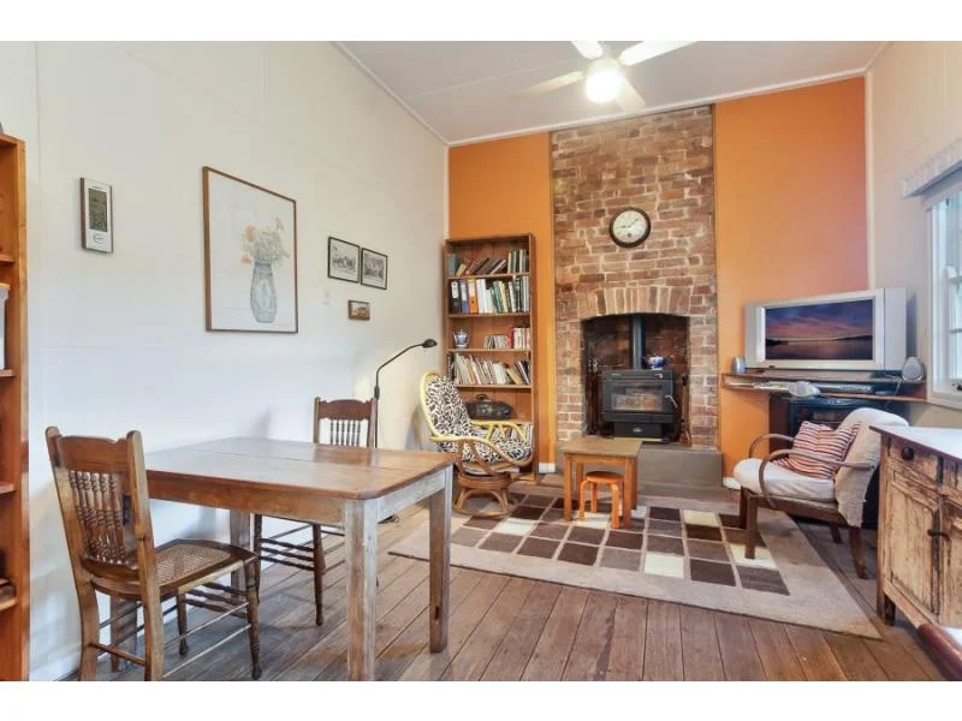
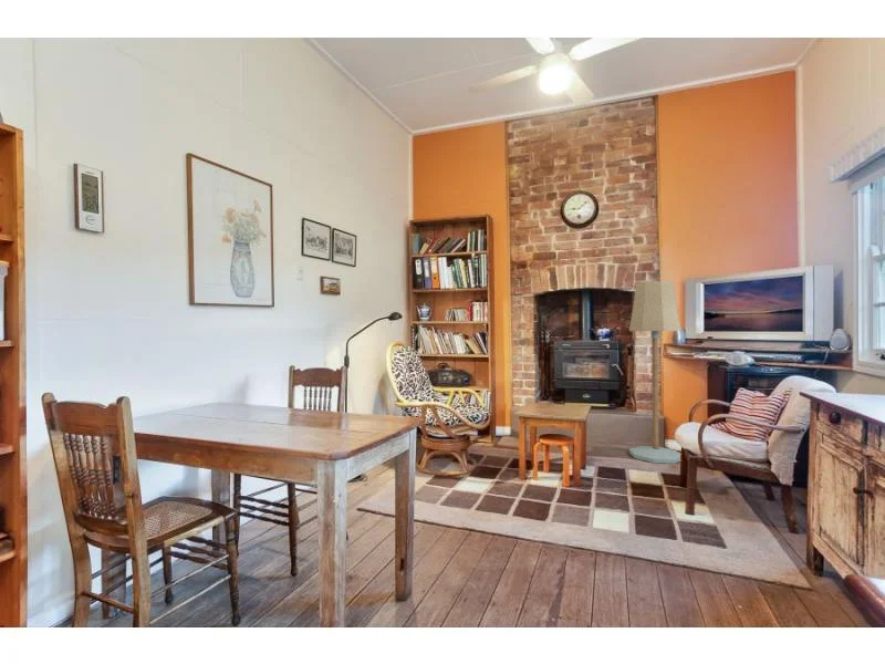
+ floor lamp [628,280,683,465]
